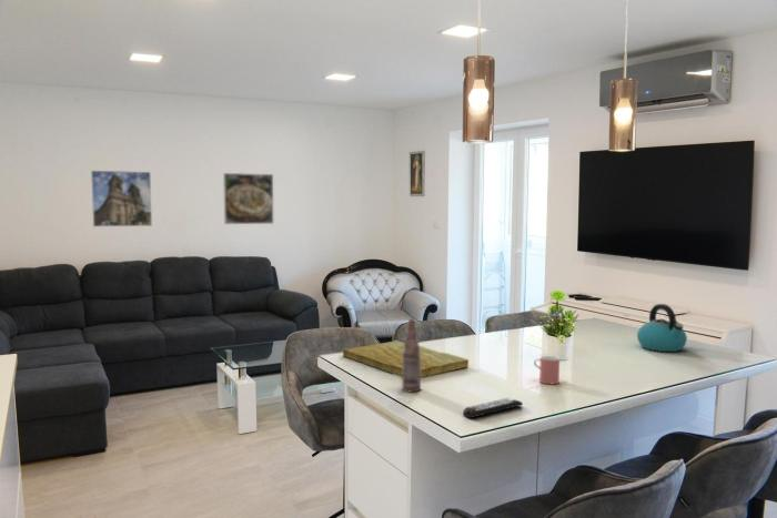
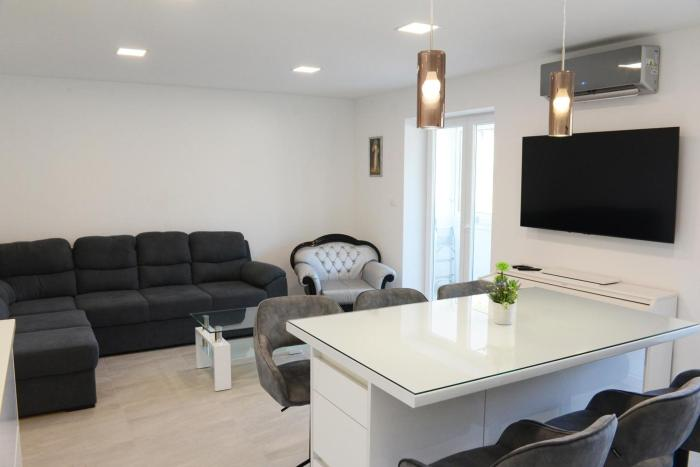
- cutting board [342,339,470,379]
- remote control [462,396,524,419]
- bottle [401,317,422,394]
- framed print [90,170,153,227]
- kettle [636,303,688,353]
- cup [533,355,561,385]
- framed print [222,172,274,225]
